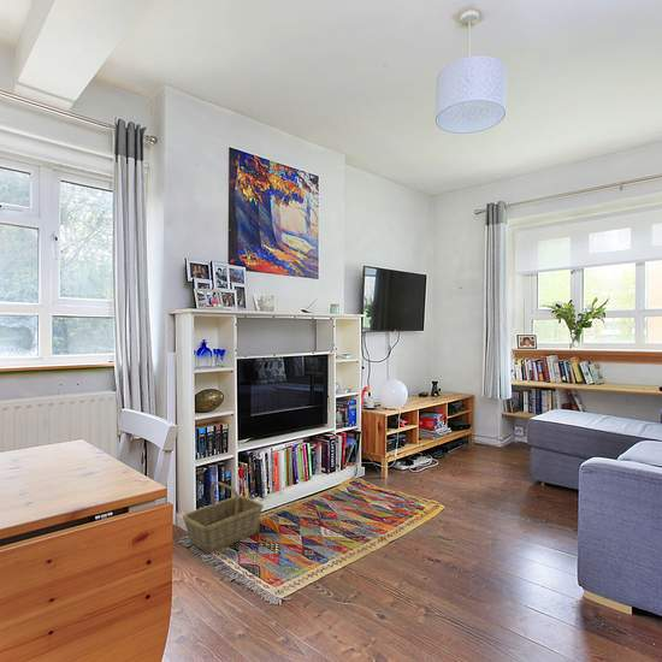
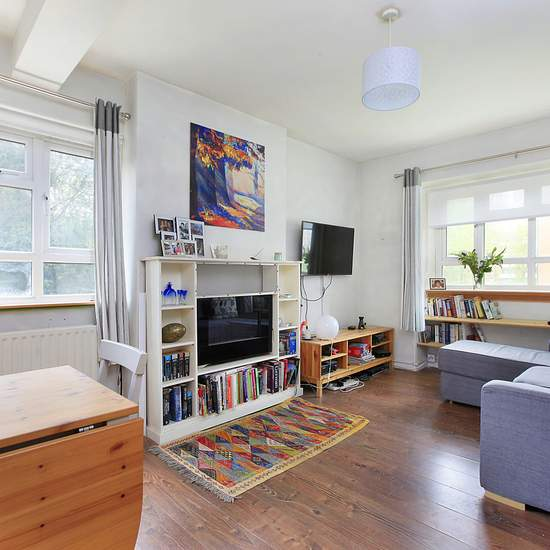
- basket [182,480,265,554]
